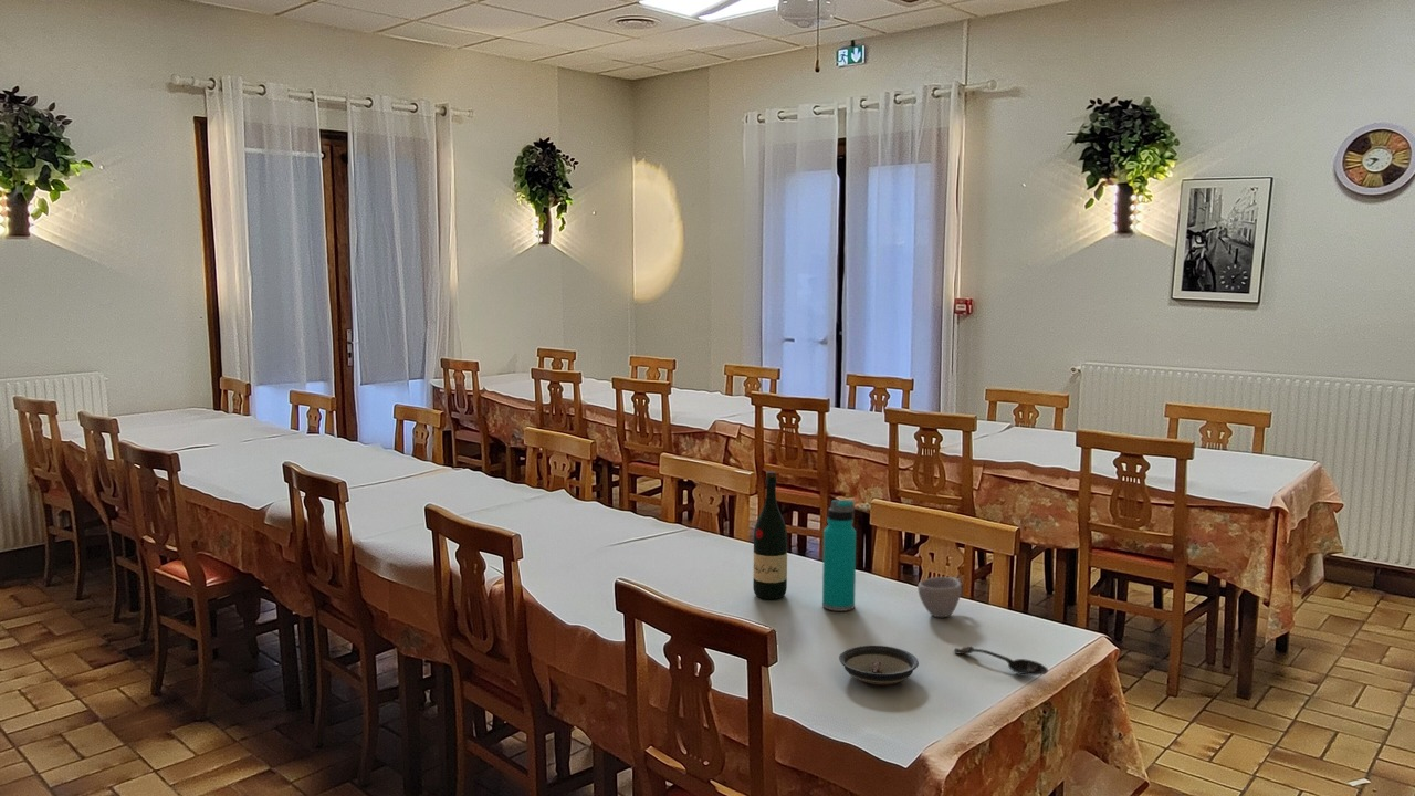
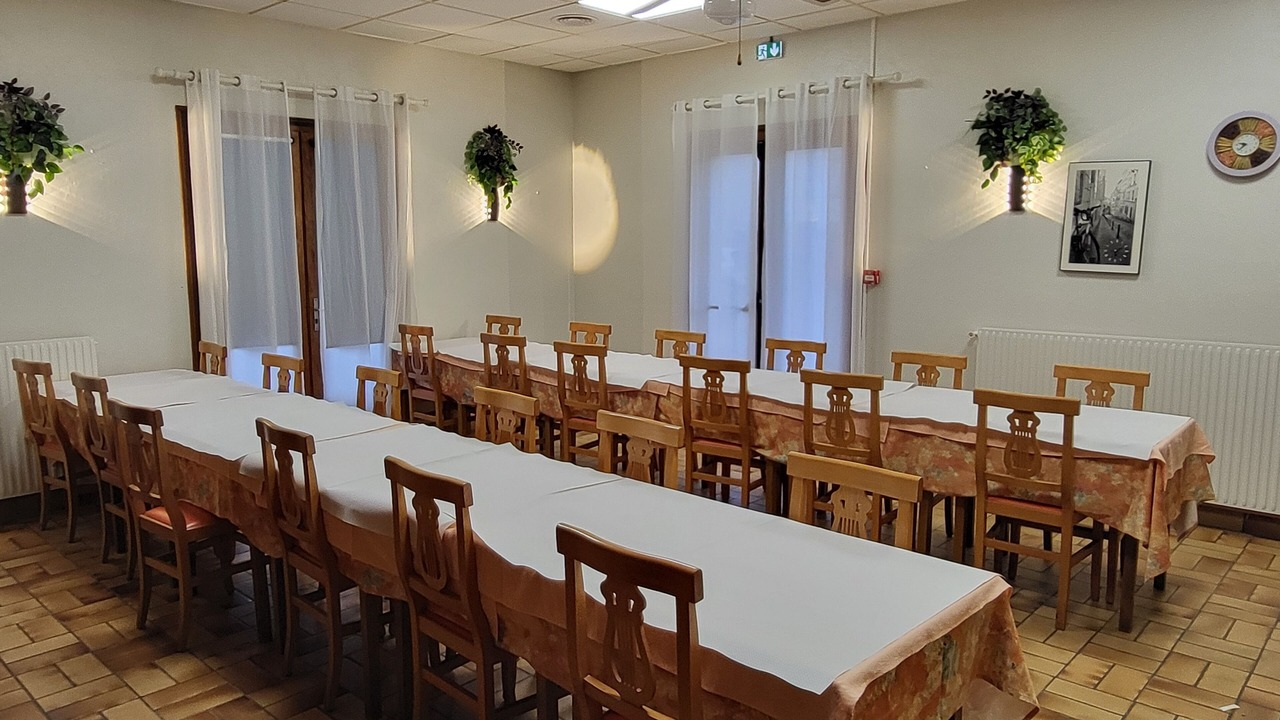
- wine bottle [752,470,788,600]
- cup [916,576,963,618]
- spoon [953,646,1049,677]
- water bottle [821,499,857,612]
- saucer [838,645,920,685]
